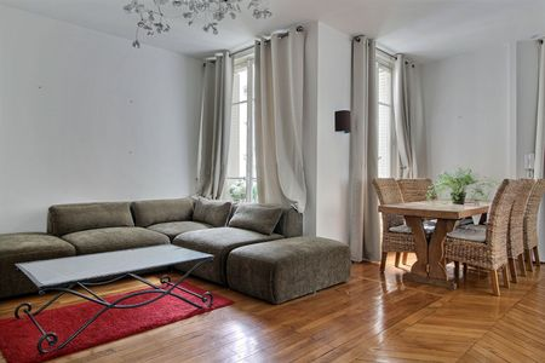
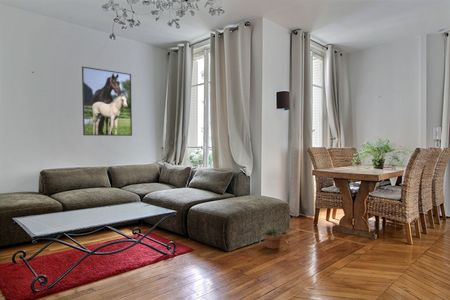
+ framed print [81,66,133,137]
+ potted plant [259,220,286,250]
